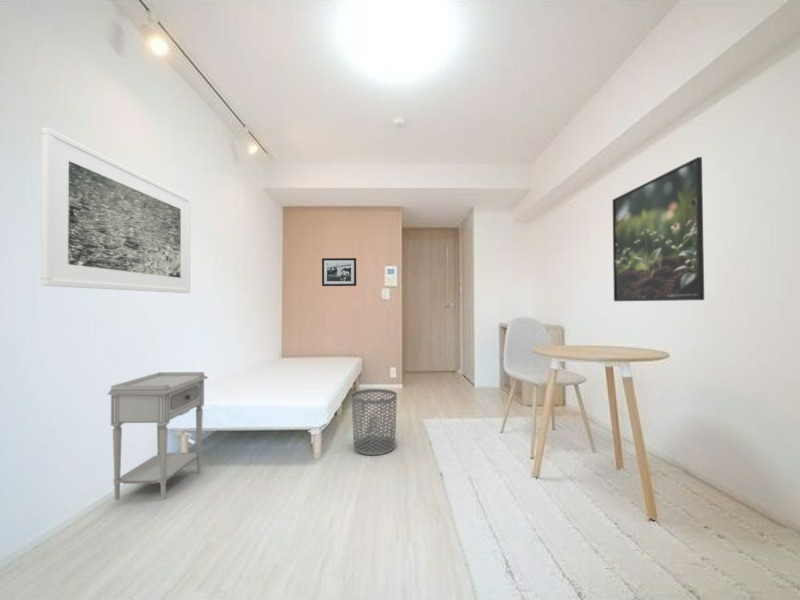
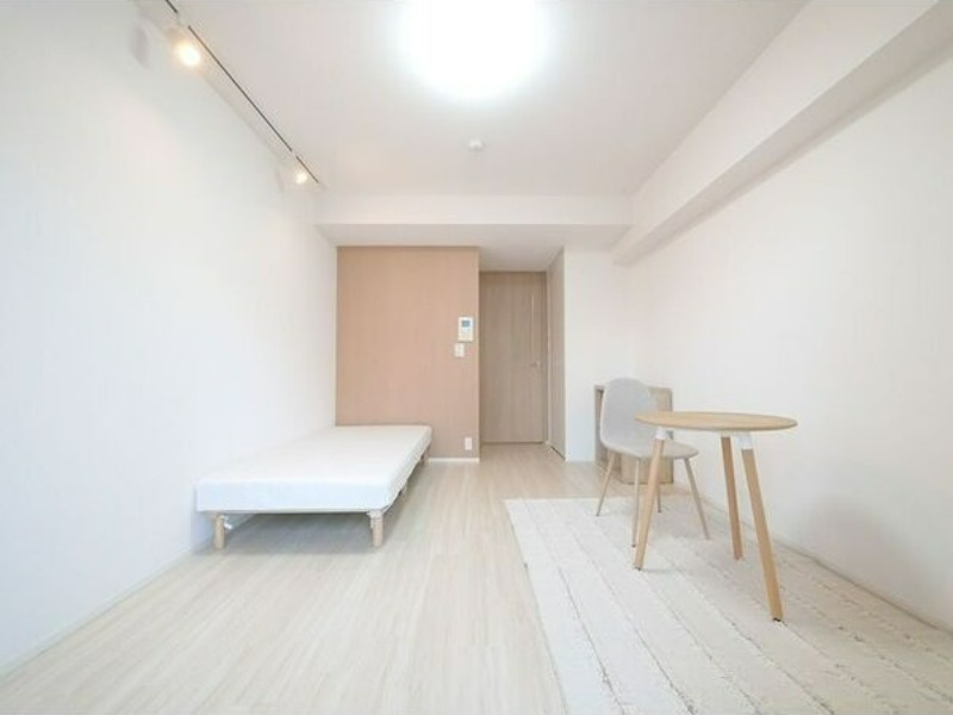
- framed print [40,127,191,294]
- nightstand [106,371,209,501]
- picture frame [321,257,357,287]
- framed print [611,156,705,302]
- waste bin [350,388,398,456]
